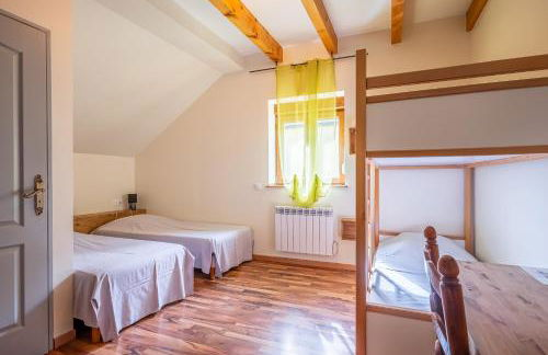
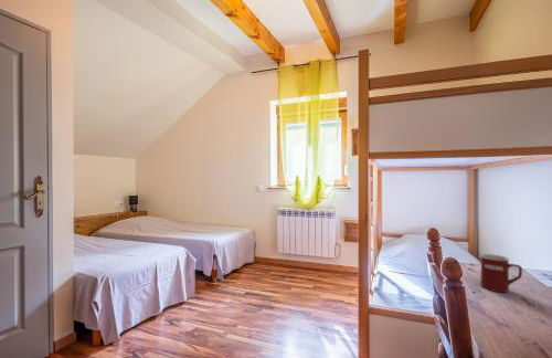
+ mug [480,253,523,294]
